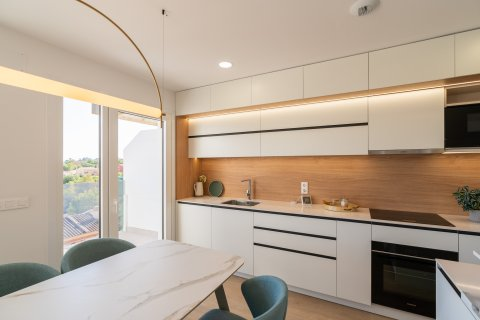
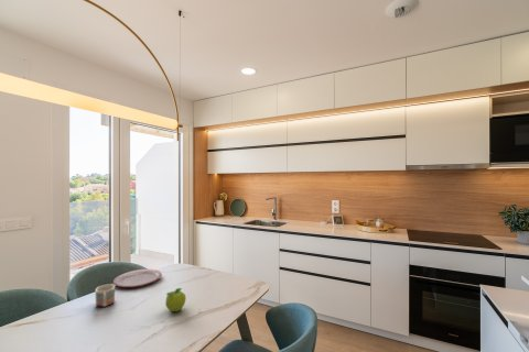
+ mug [95,283,116,308]
+ plate [112,268,163,288]
+ fruit [164,287,187,312]
